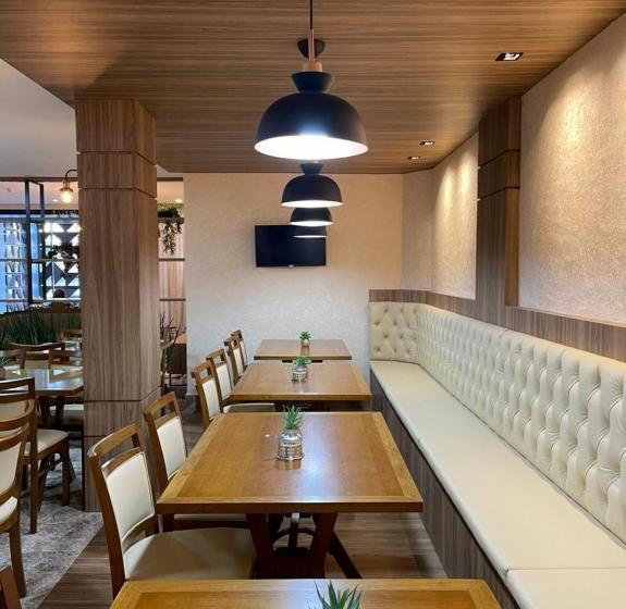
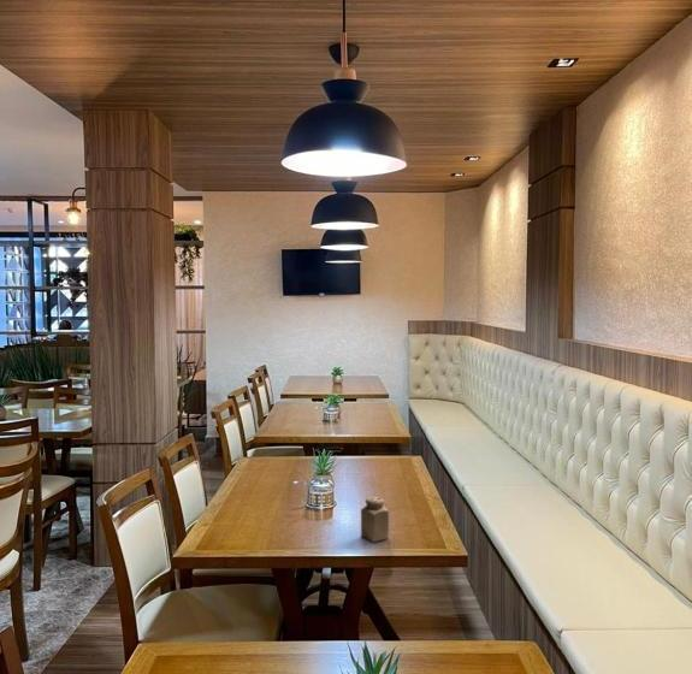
+ salt shaker [360,496,390,543]
